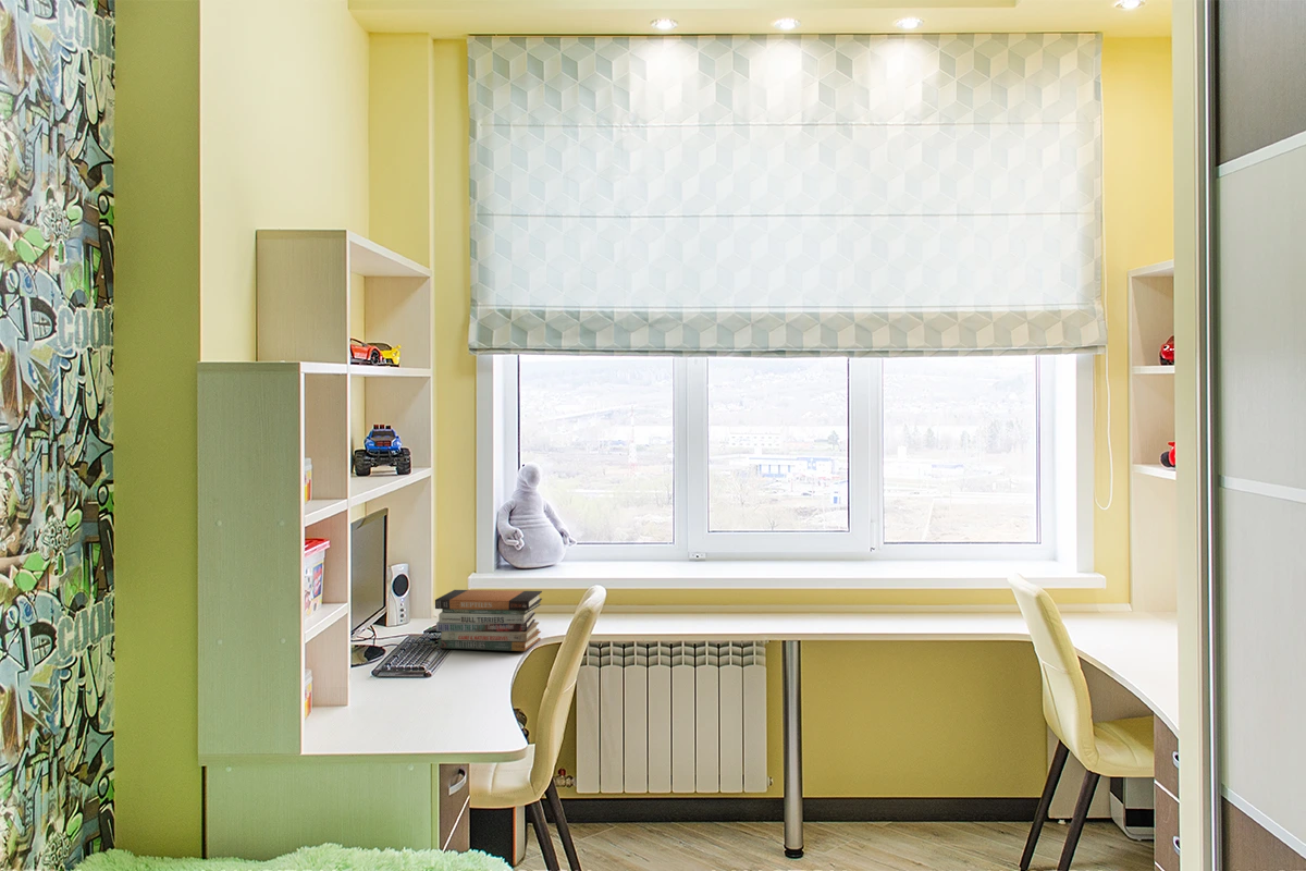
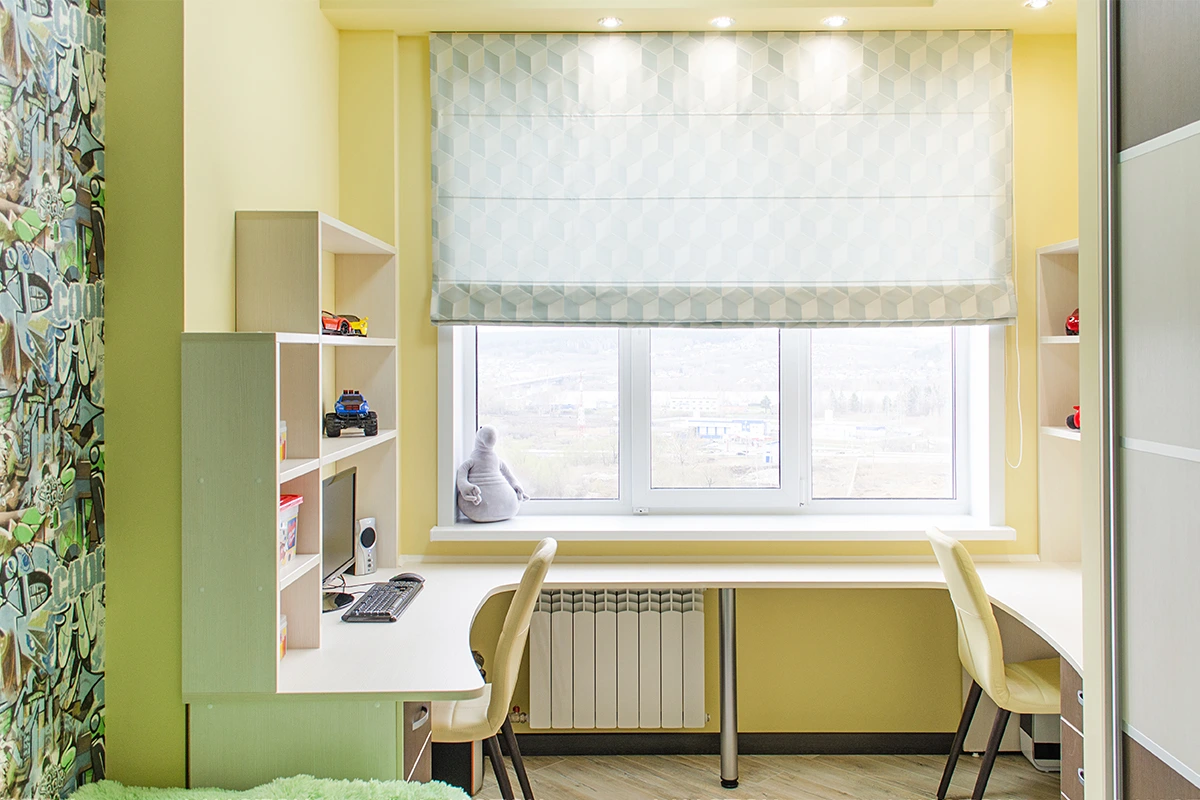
- book stack [434,589,543,652]
